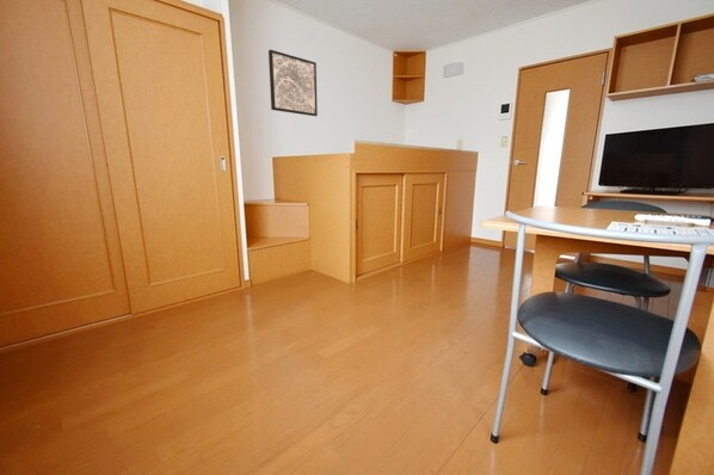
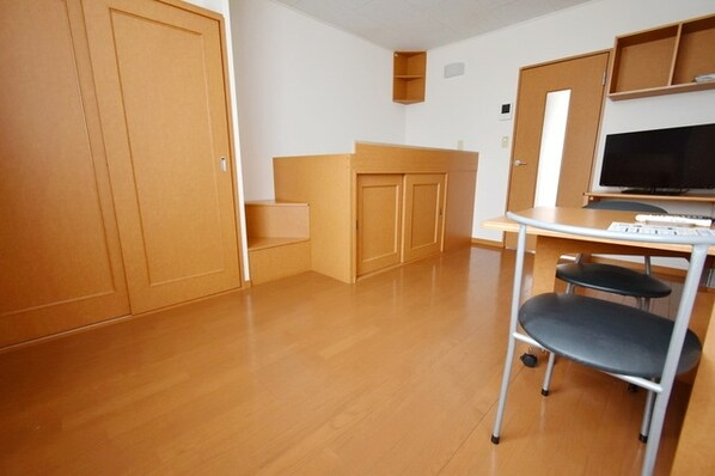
- wall art [267,49,319,117]
